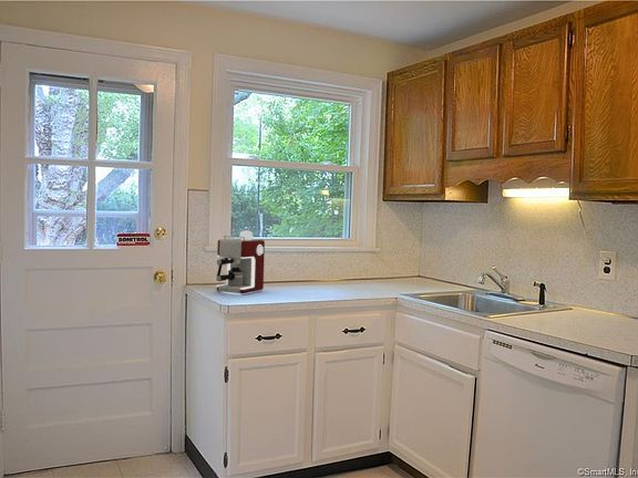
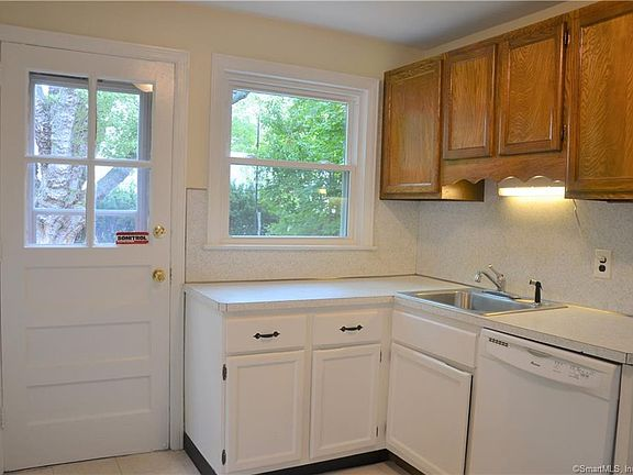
- coffee maker [215,229,266,295]
